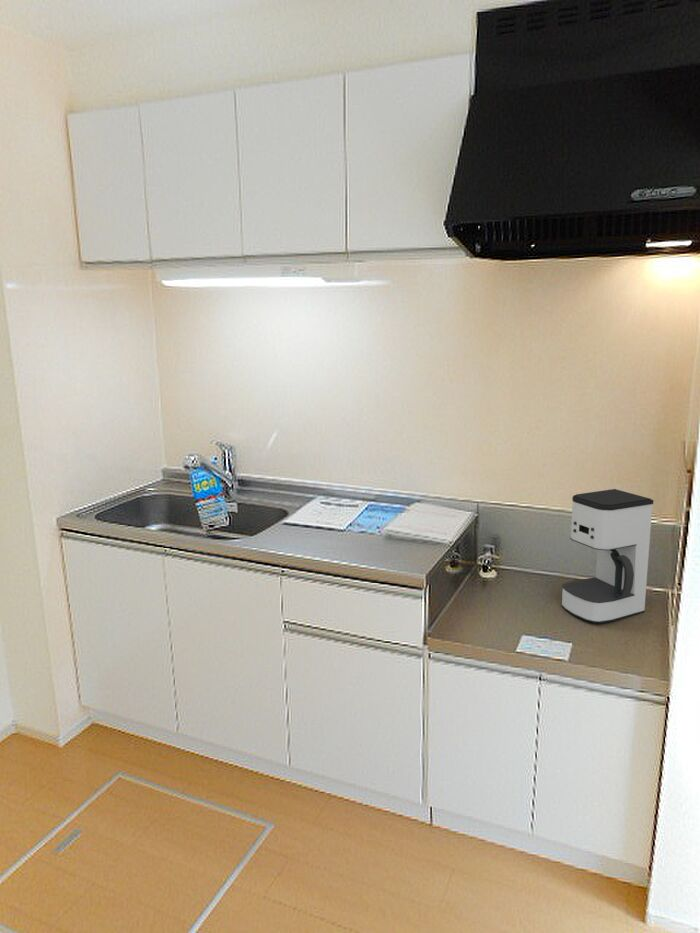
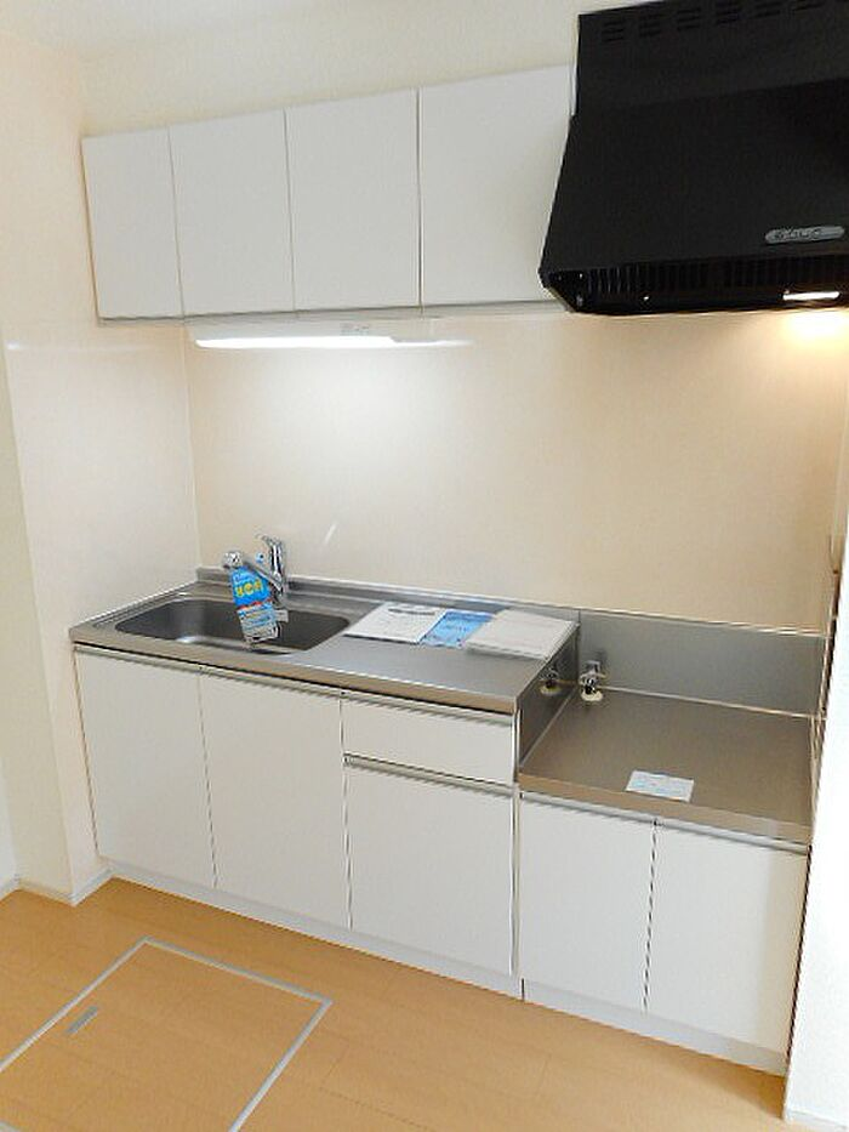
- coffee maker [561,488,654,624]
